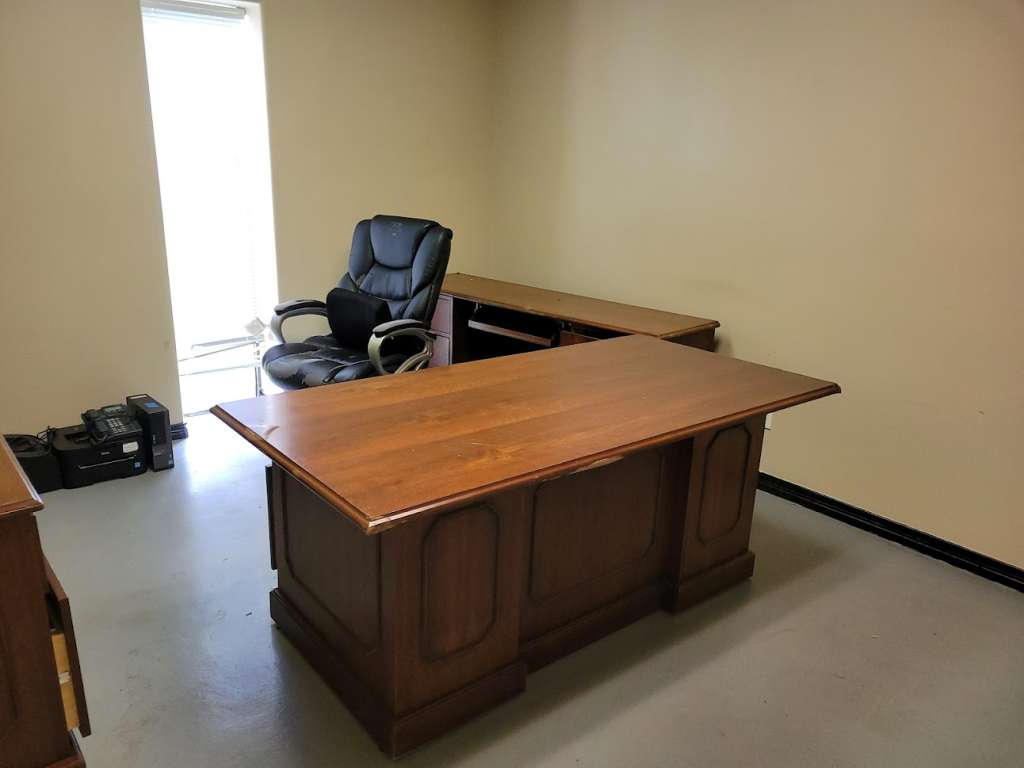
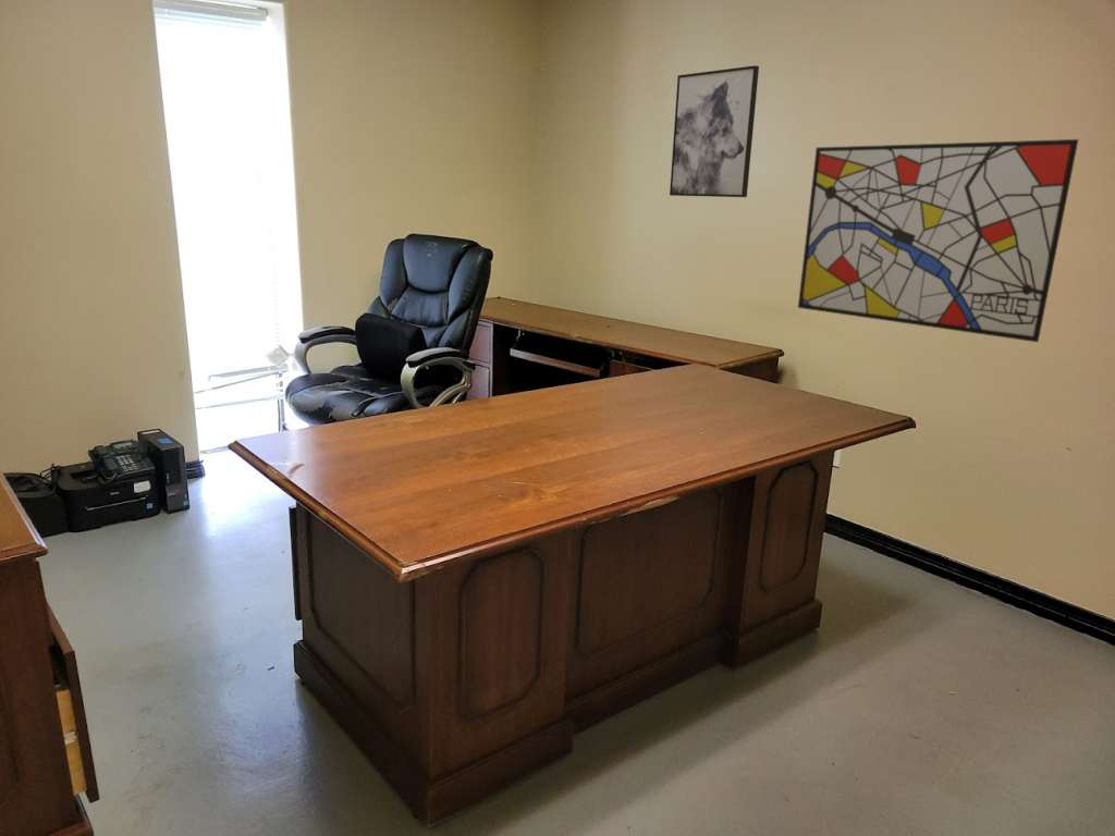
+ wall art [797,138,1079,343]
+ wall art [669,64,760,198]
